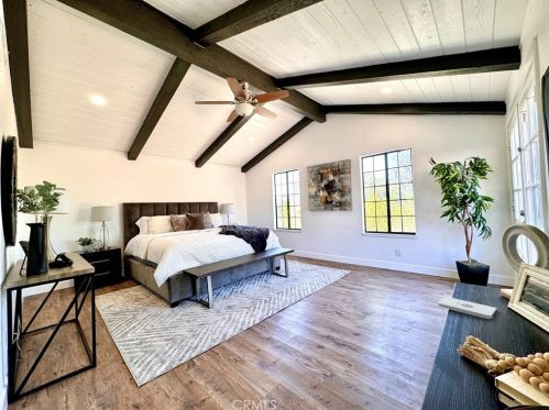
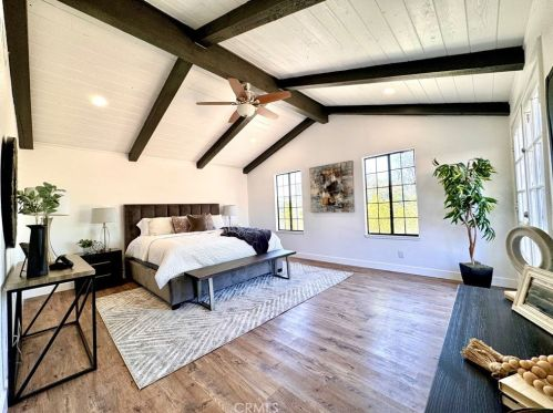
- notepad [437,296,497,320]
